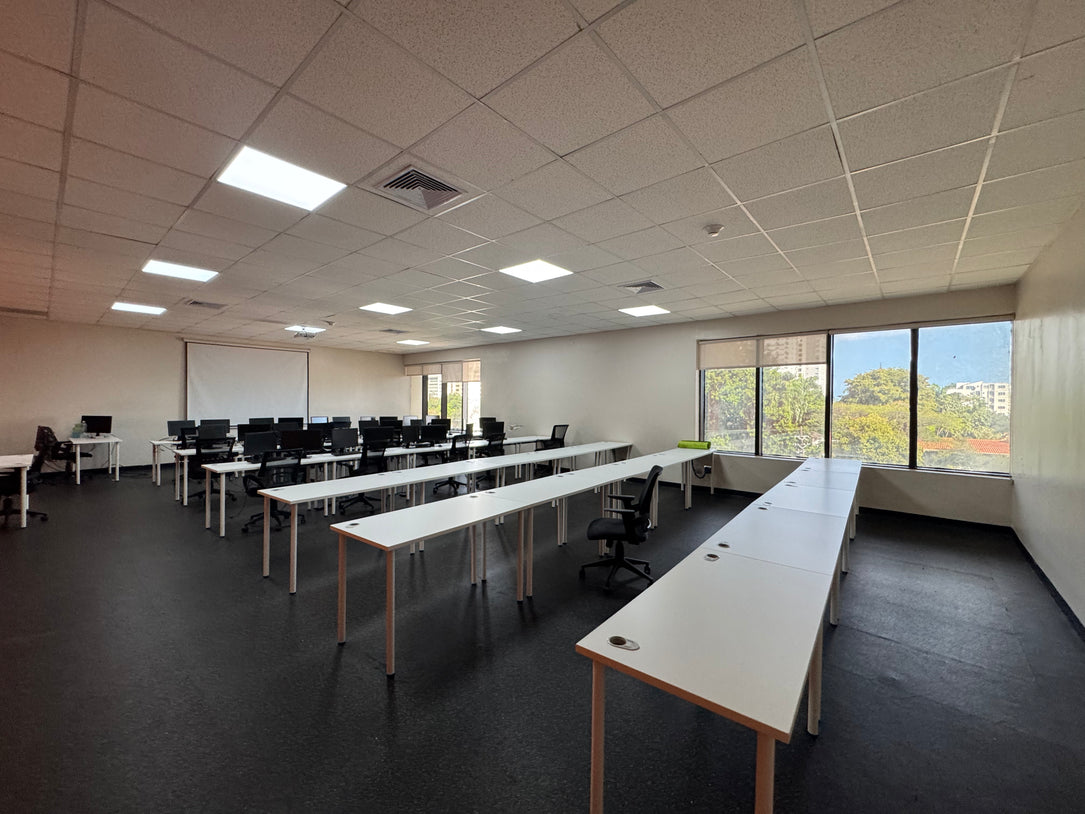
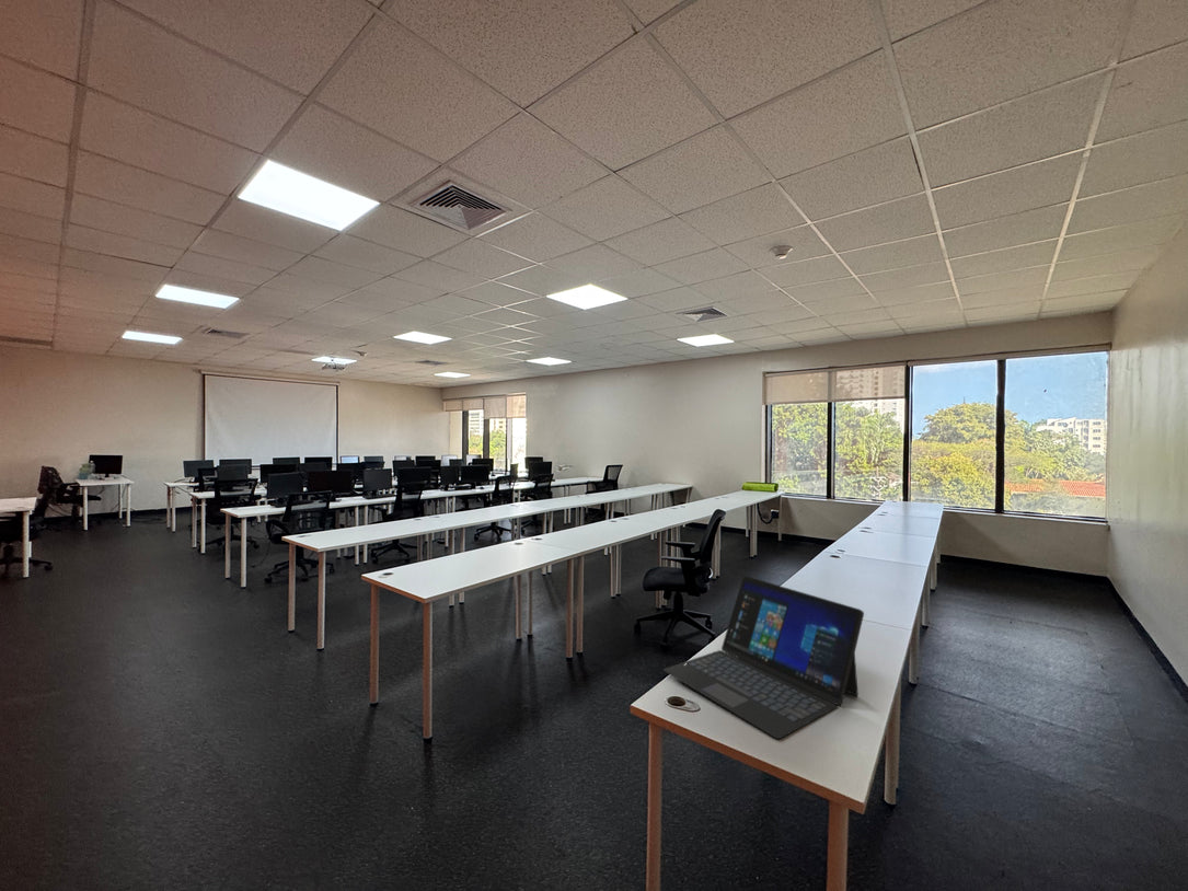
+ laptop [662,575,865,740]
